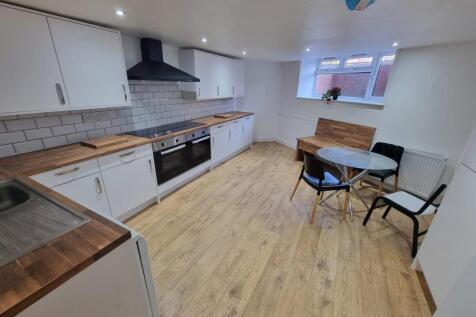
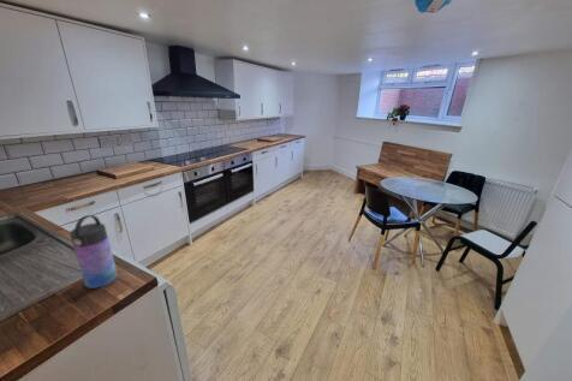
+ water bottle [68,214,118,290]
